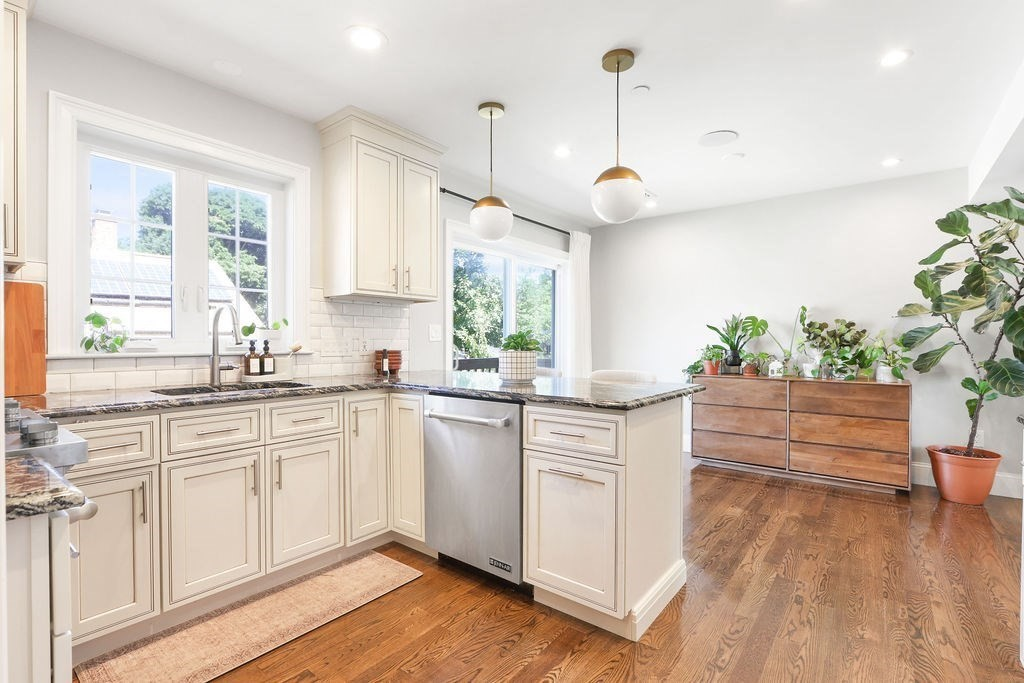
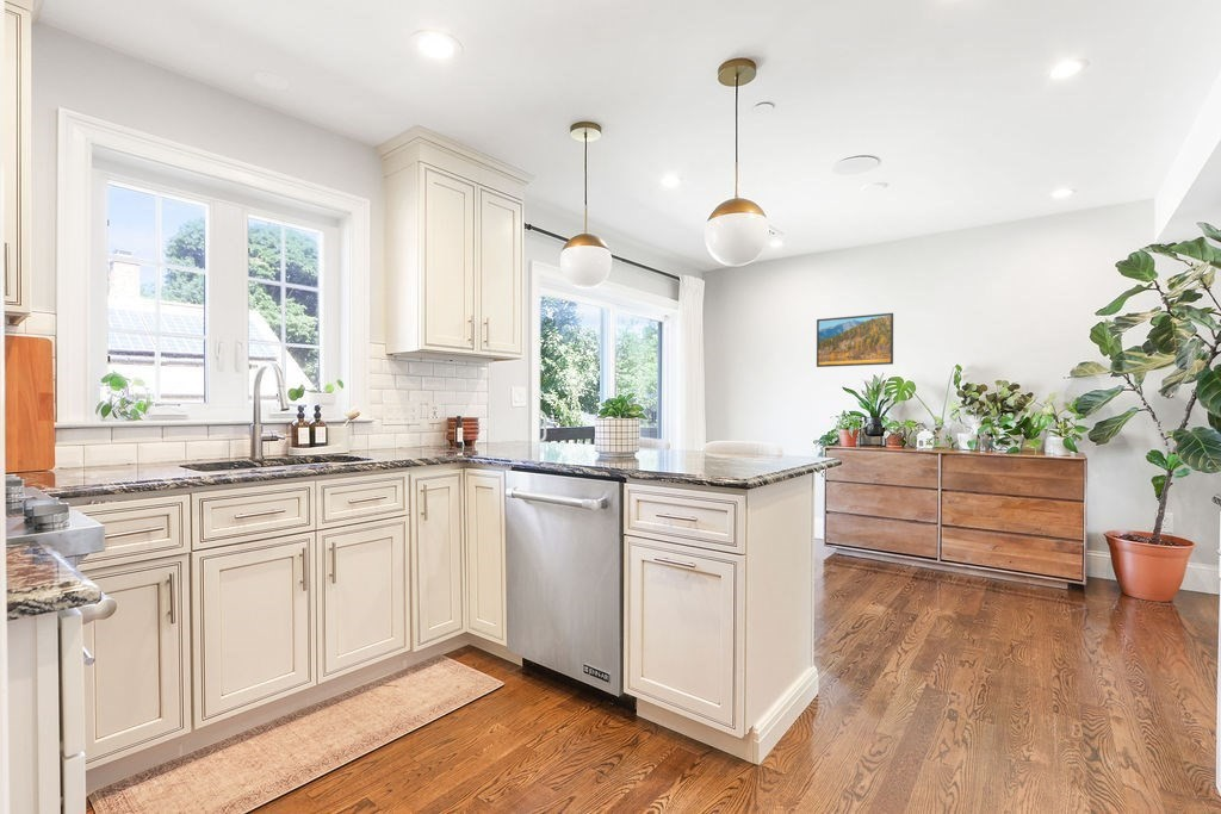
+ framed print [816,312,894,368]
